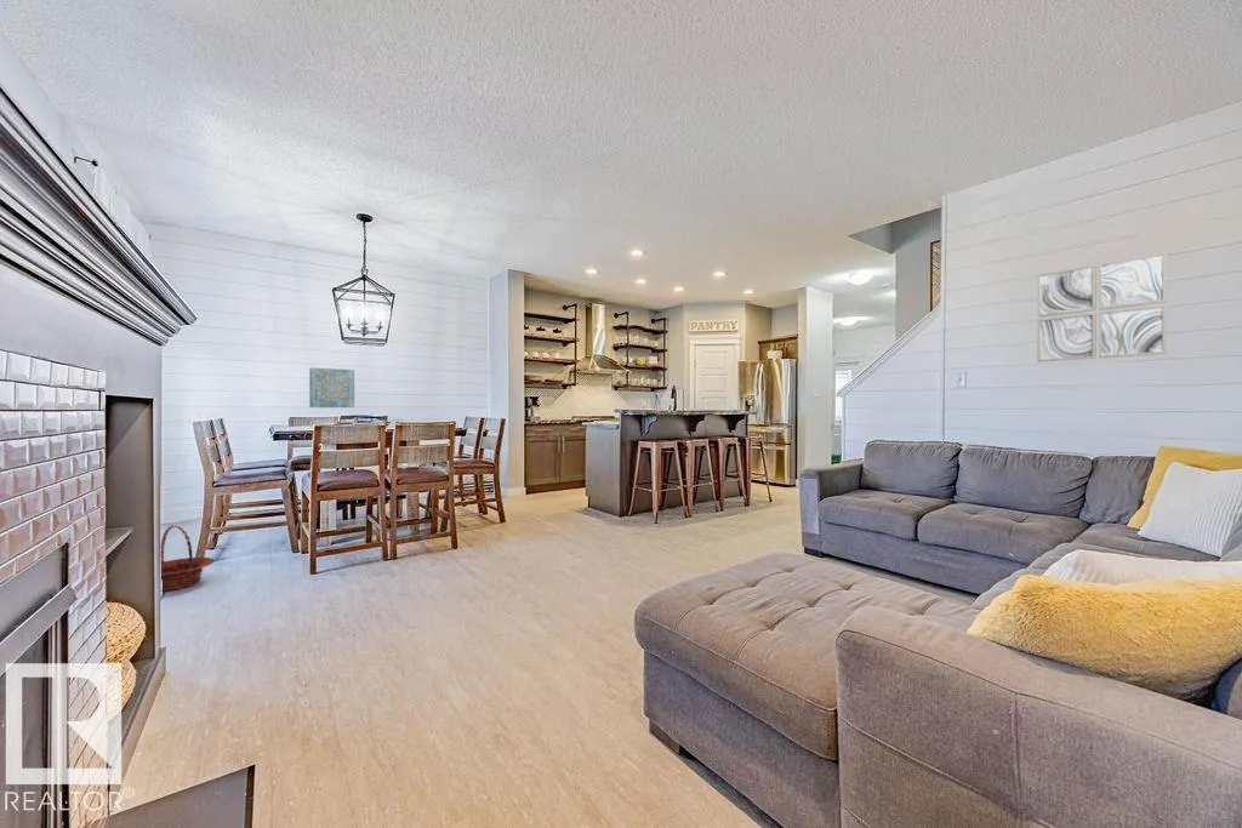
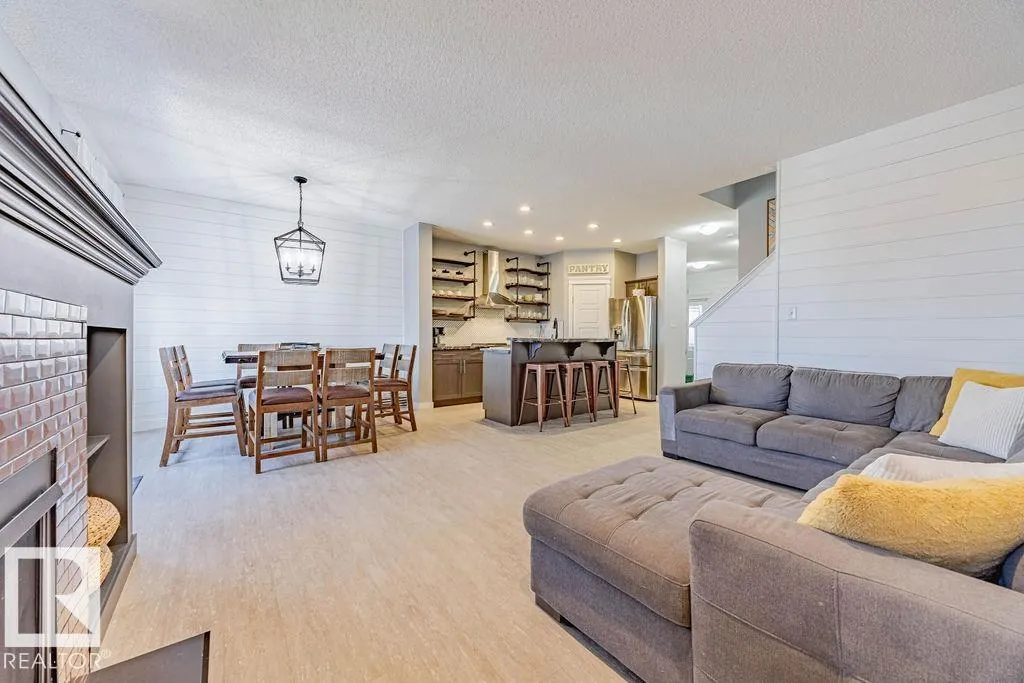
- wall art [308,366,355,409]
- wall art [1036,251,1168,364]
- basket [160,525,216,592]
